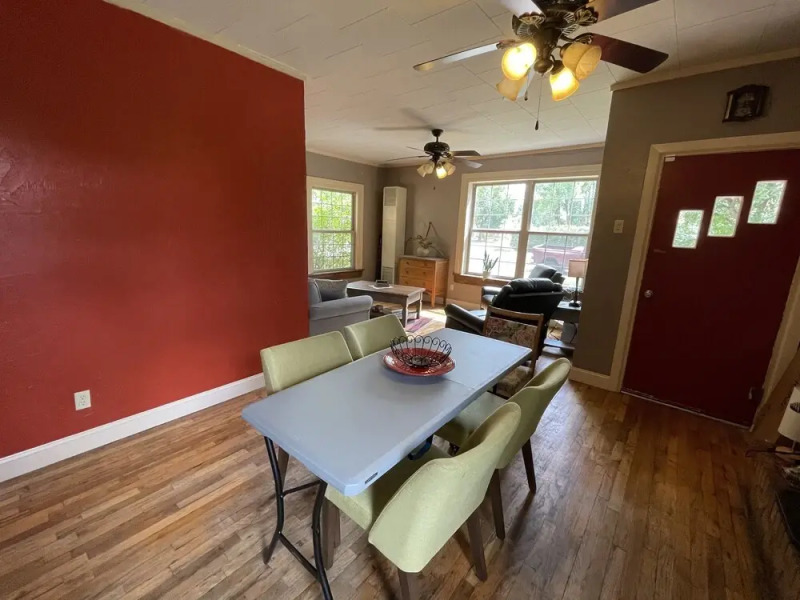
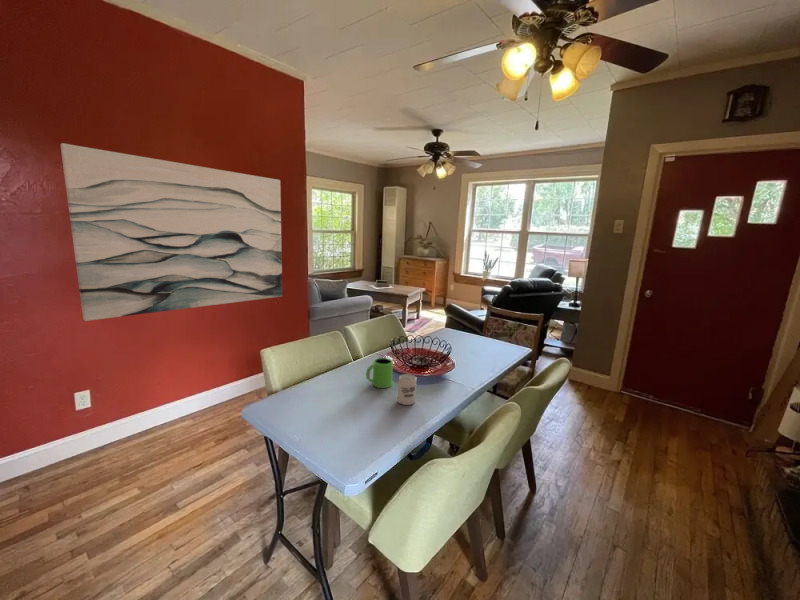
+ mug [365,357,394,389]
+ cup [397,373,418,406]
+ wall art [60,142,283,322]
